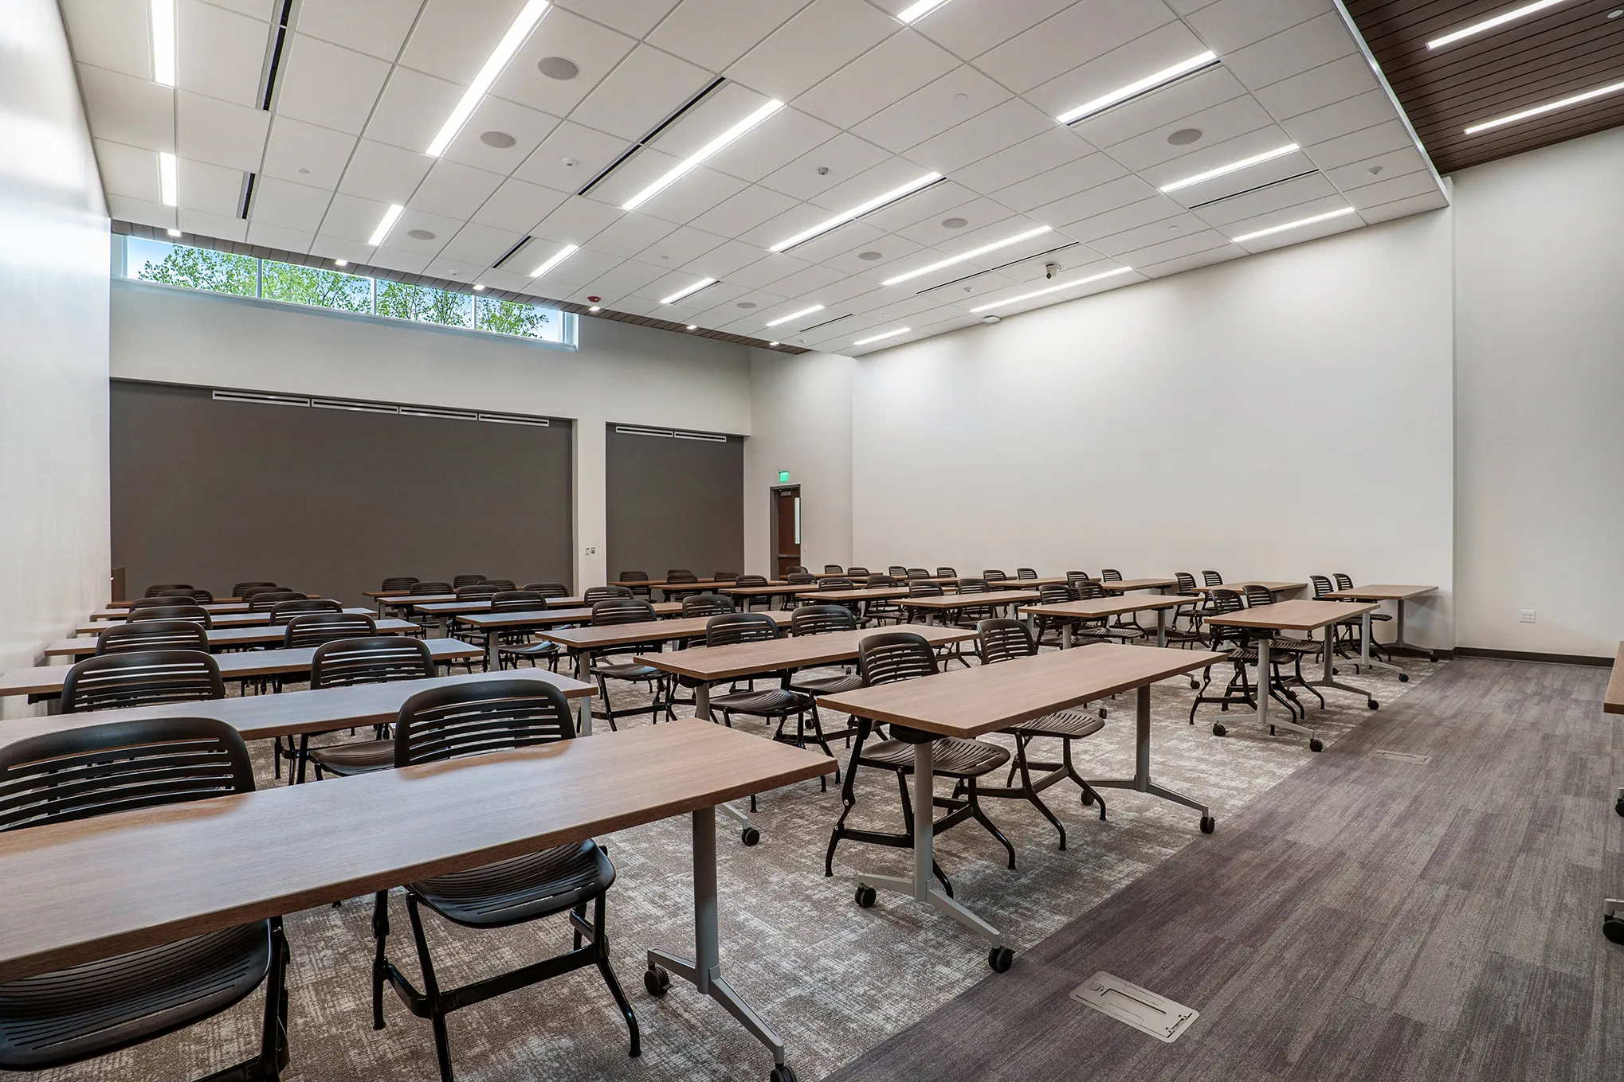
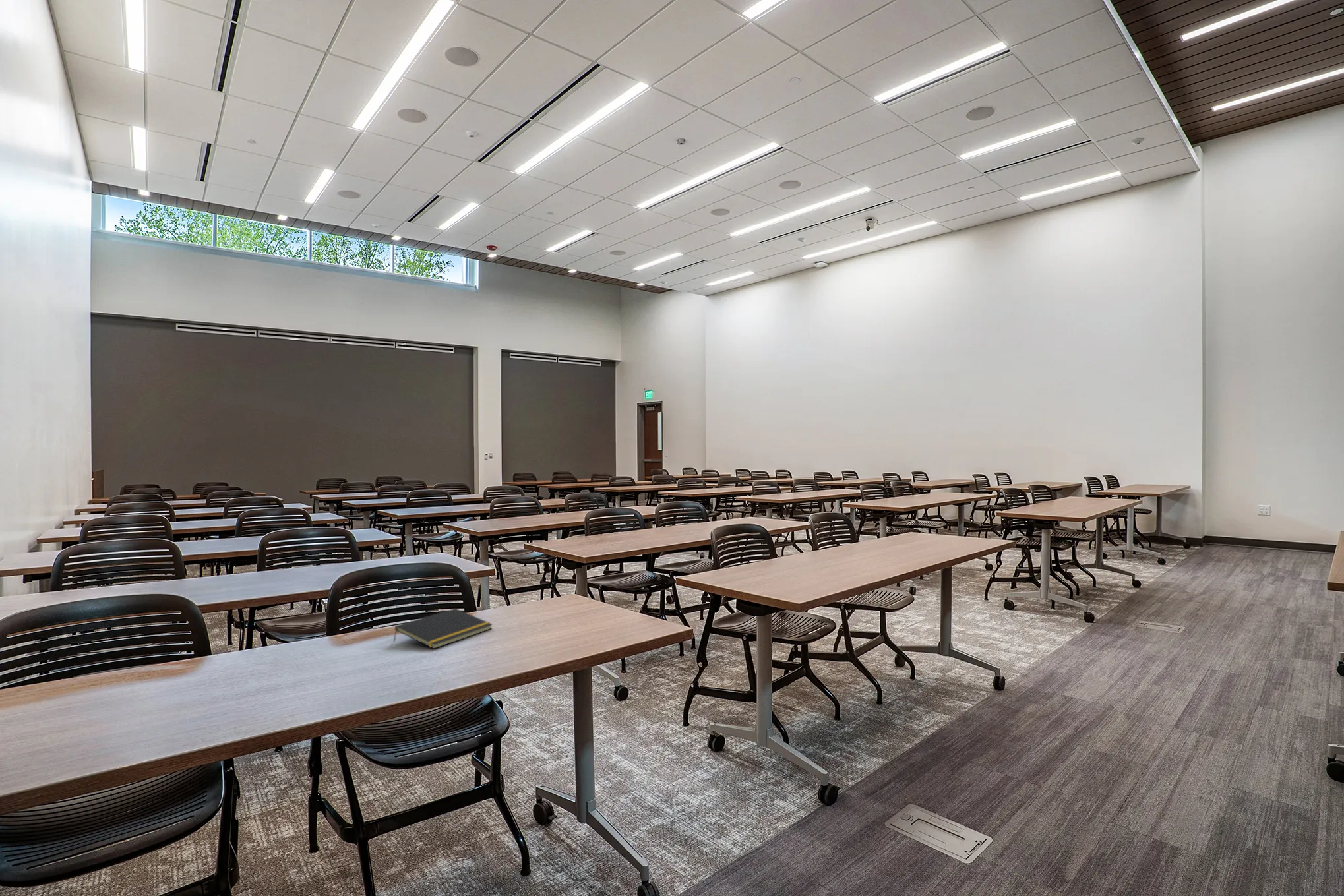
+ notepad [393,608,493,649]
